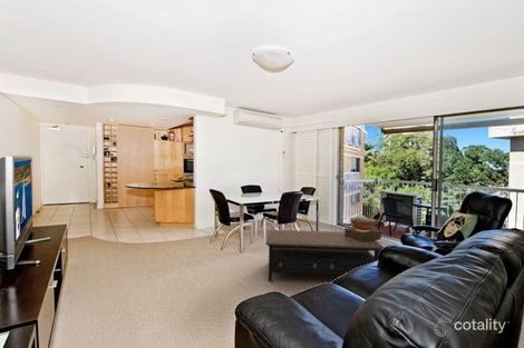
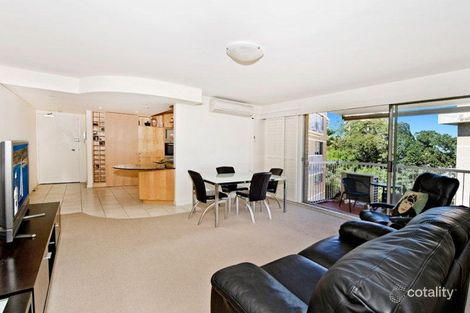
- coffee table [264,229,386,282]
- snow globe [343,215,382,242]
